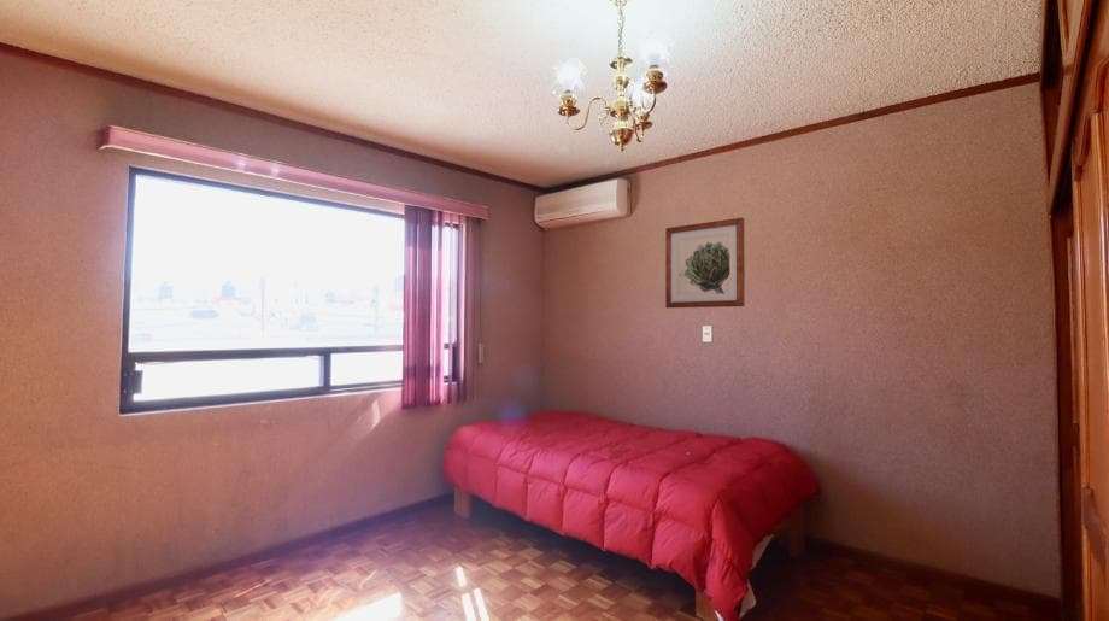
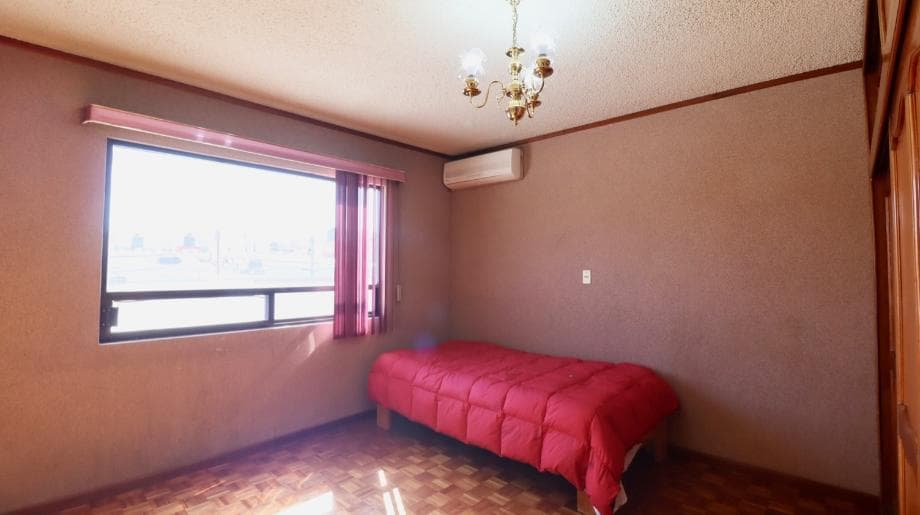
- wall art [664,216,746,309]
